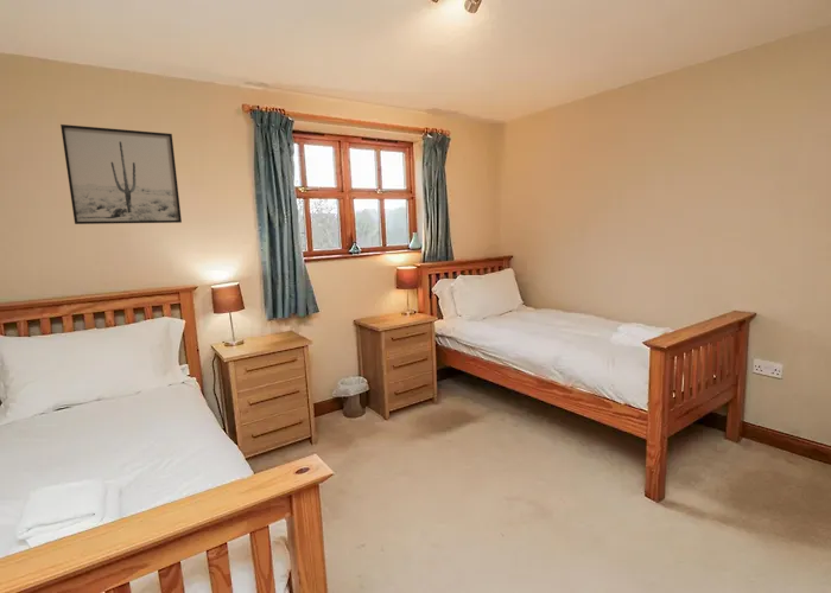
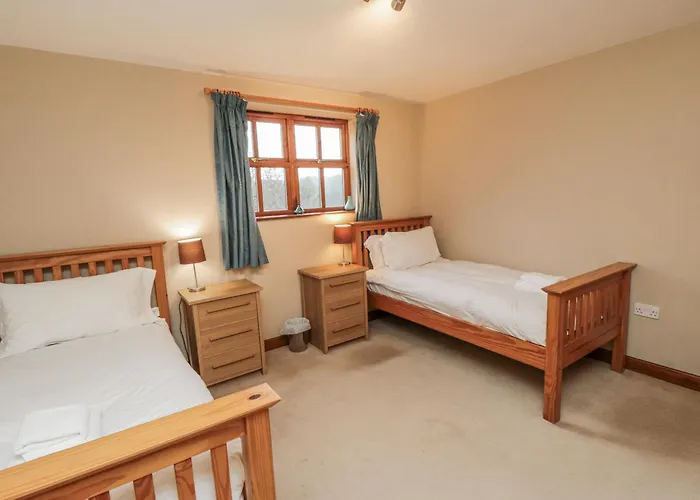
- wall art [59,123,183,225]
